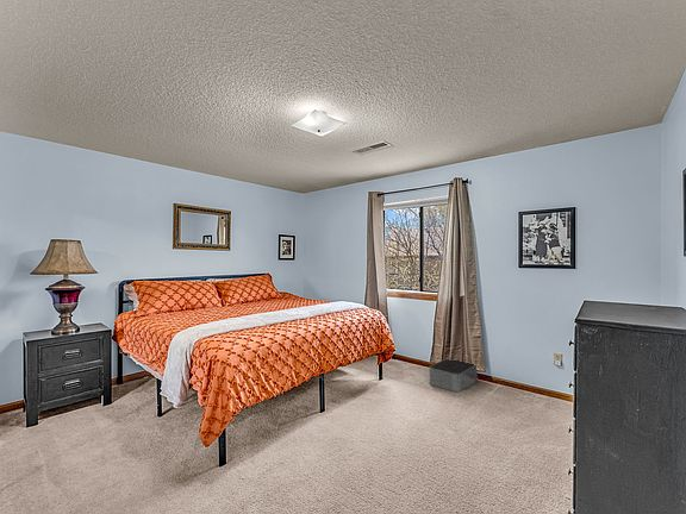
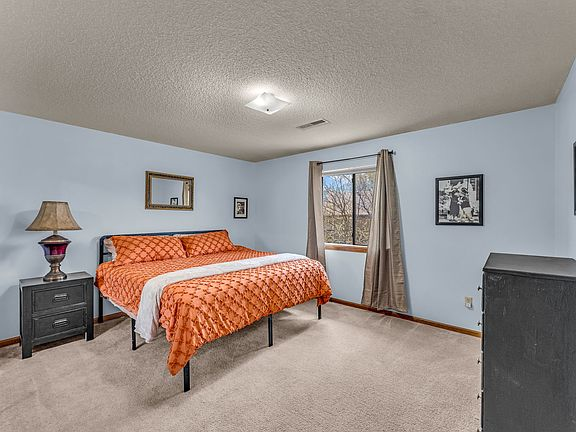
- storage bin [429,358,479,393]
